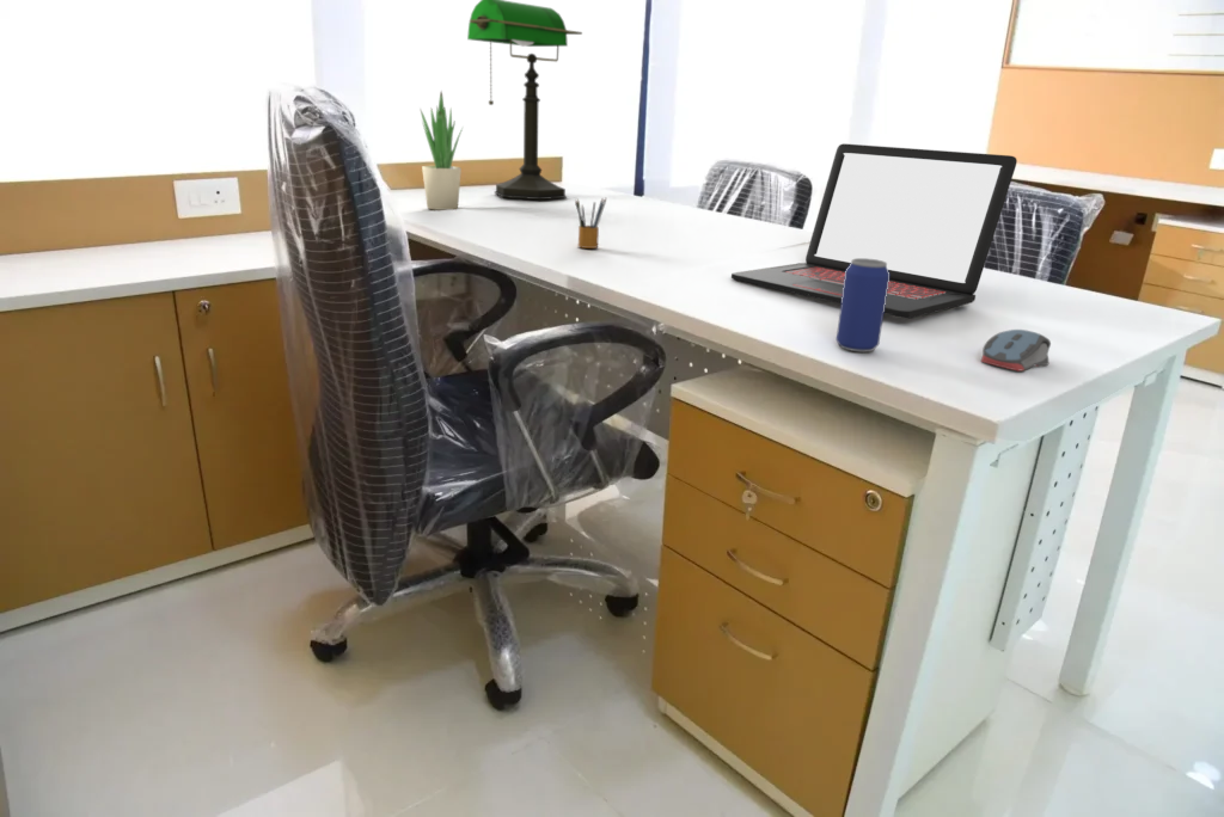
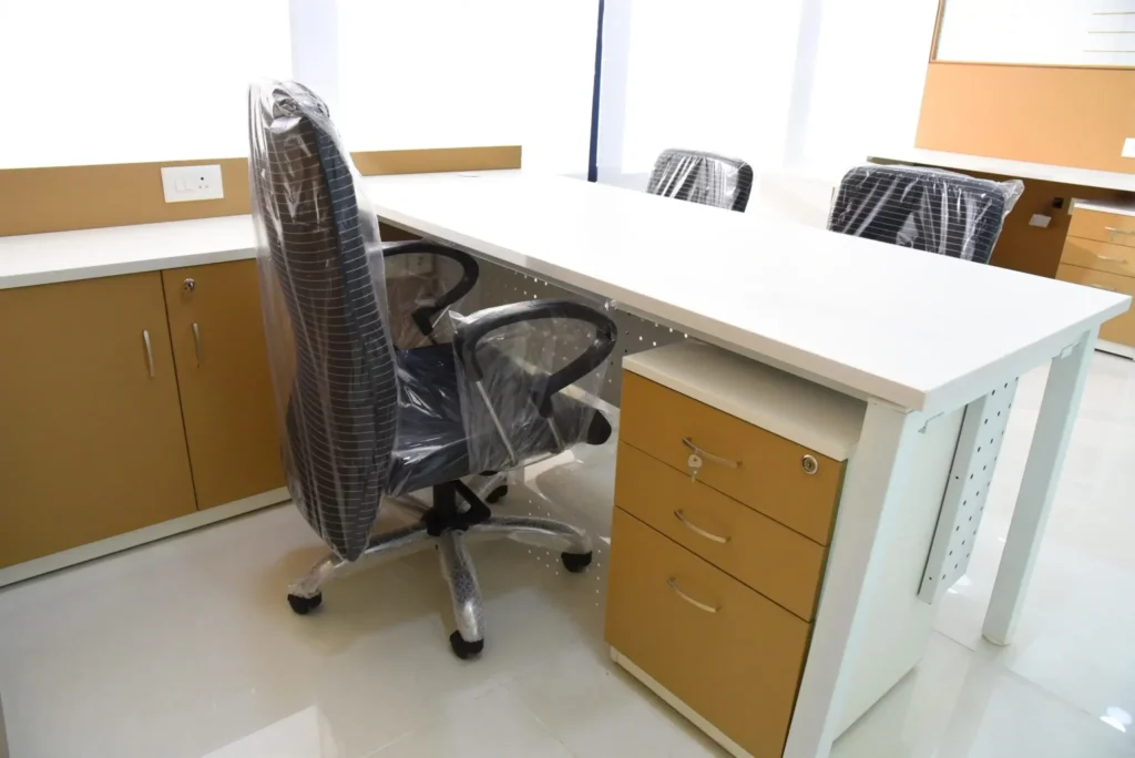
- beverage can [836,258,889,352]
- laptop [730,142,1018,319]
- computer mouse [980,328,1052,371]
- potted plant [418,90,465,211]
- pencil box [574,197,607,250]
- desk lamp [466,0,583,201]
